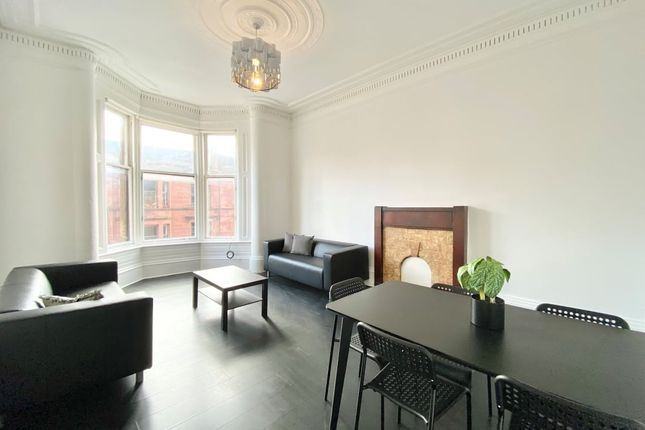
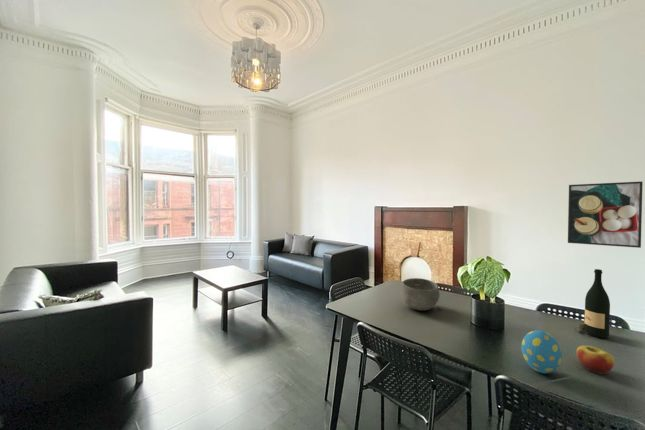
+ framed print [567,180,644,249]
+ wine bottle [574,268,611,339]
+ decorative egg [520,329,563,374]
+ bowl [400,277,441,311]
+ apple [576,345,615,375]
